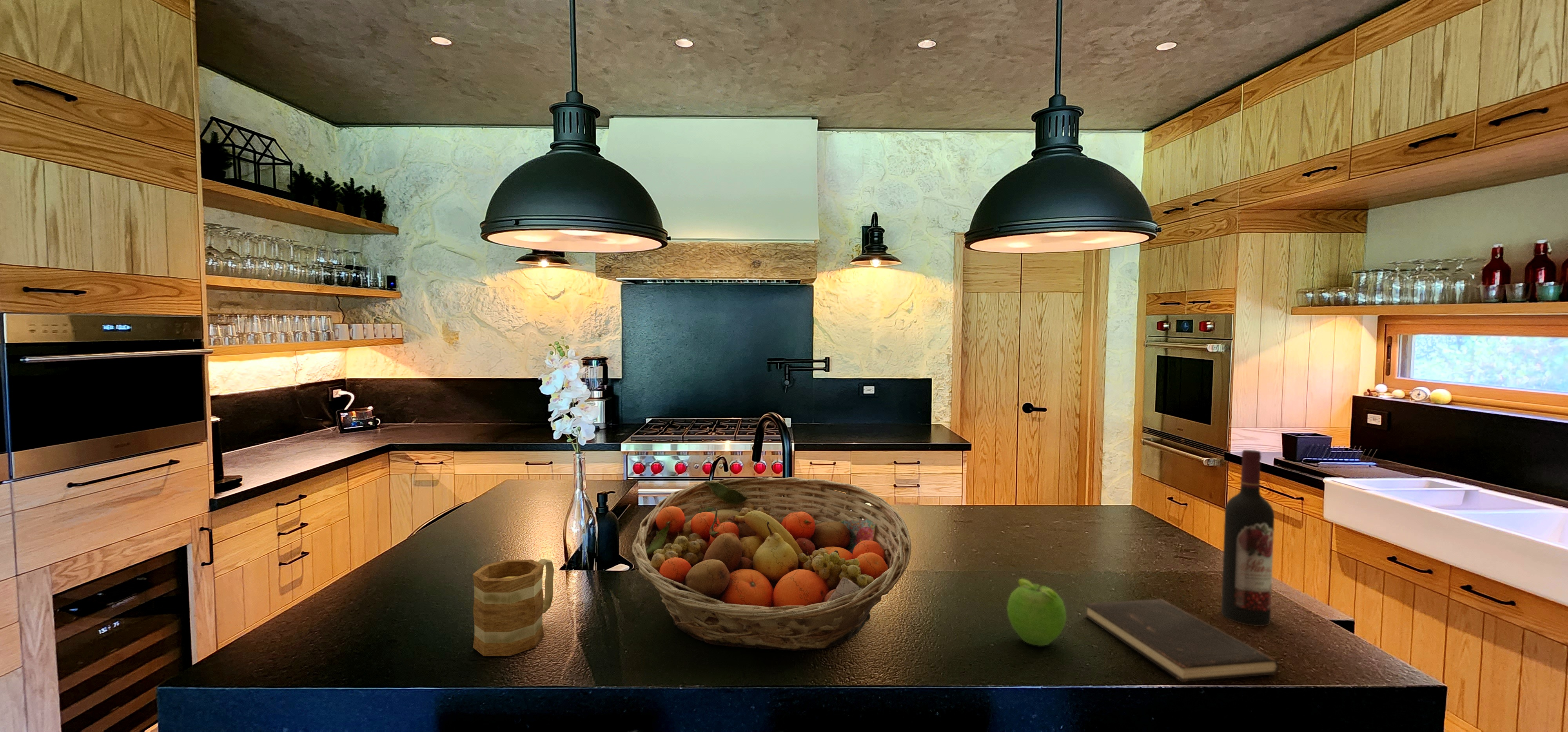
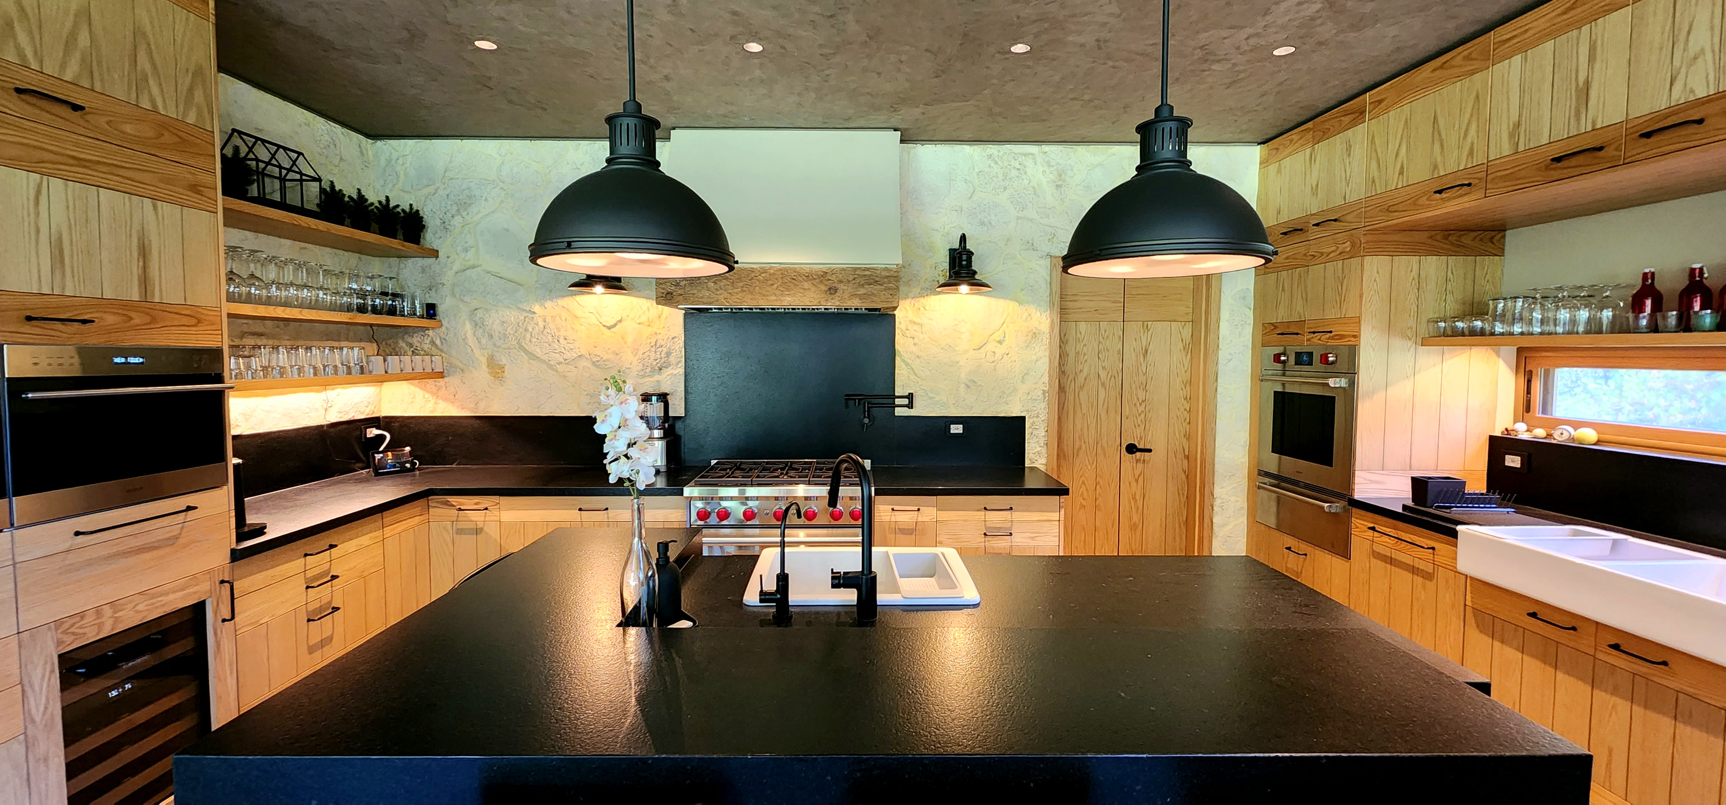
- mug [472,558,554,656]
- wine bottle [1221,449,1275,627]
- fruit basket [632,477,912,651]
- hardcover book [1084,599,1278,682]
- fruit [1007,578,1067,646]
